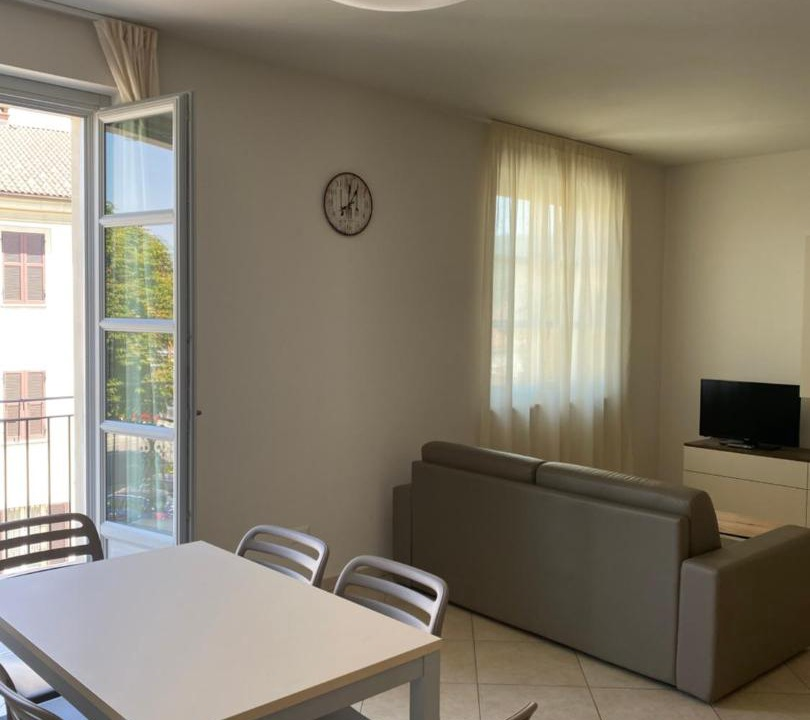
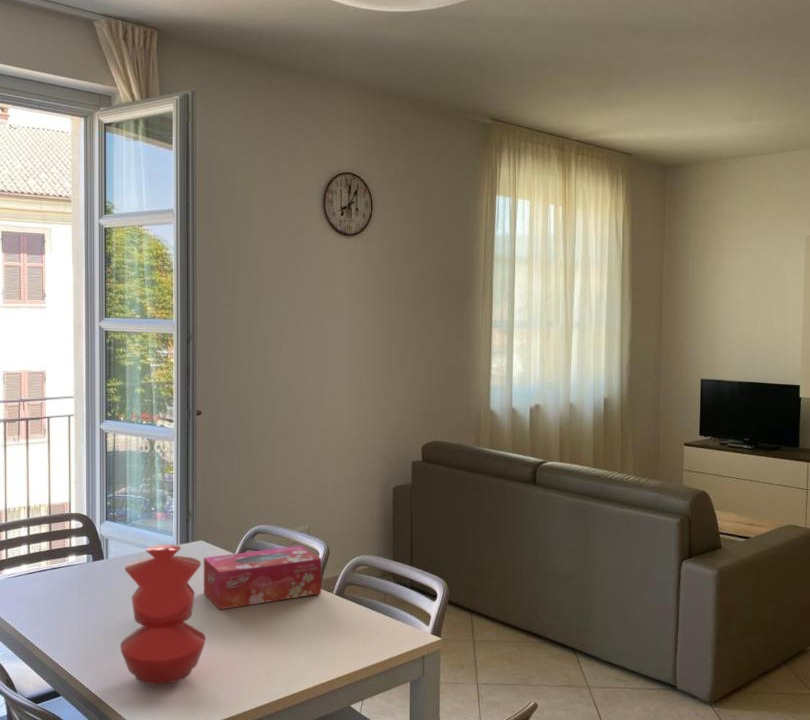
+ vase [119,543,206,685]
+ tissue box [203,545,322,610]
